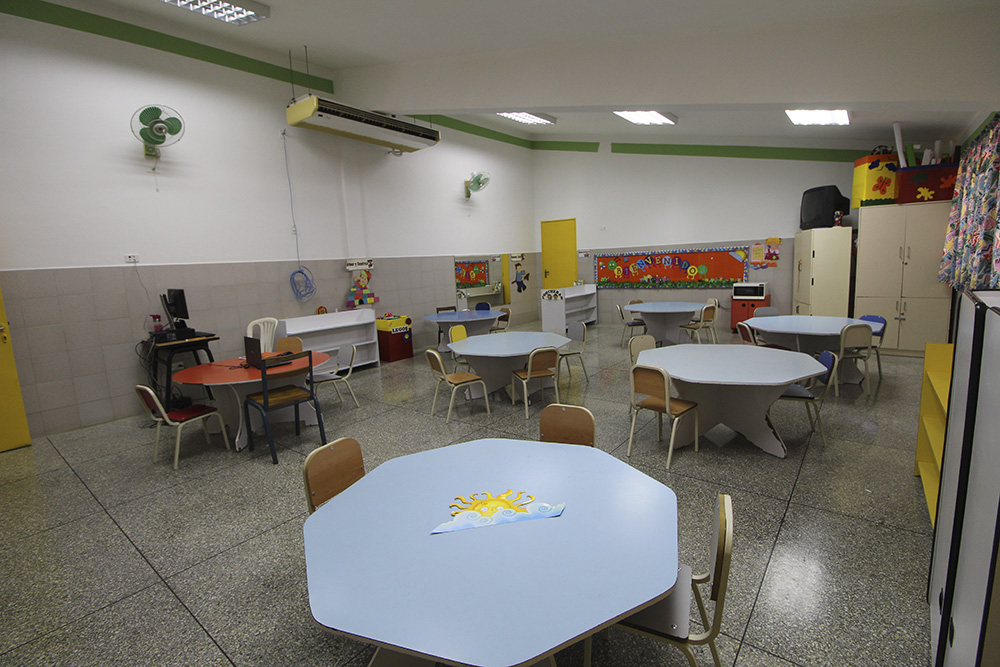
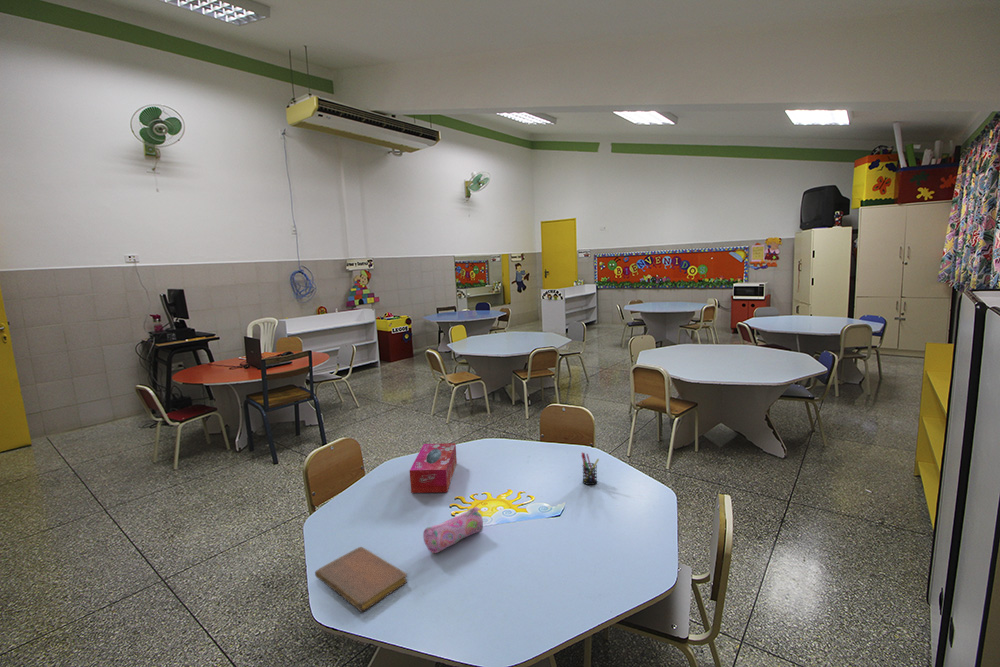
+ tissue box [409,442,458,494]
+ pen holder [580,452,600,486]
+ notebook [314,546,408,613]
+ pencil case [422,506,484,554]
